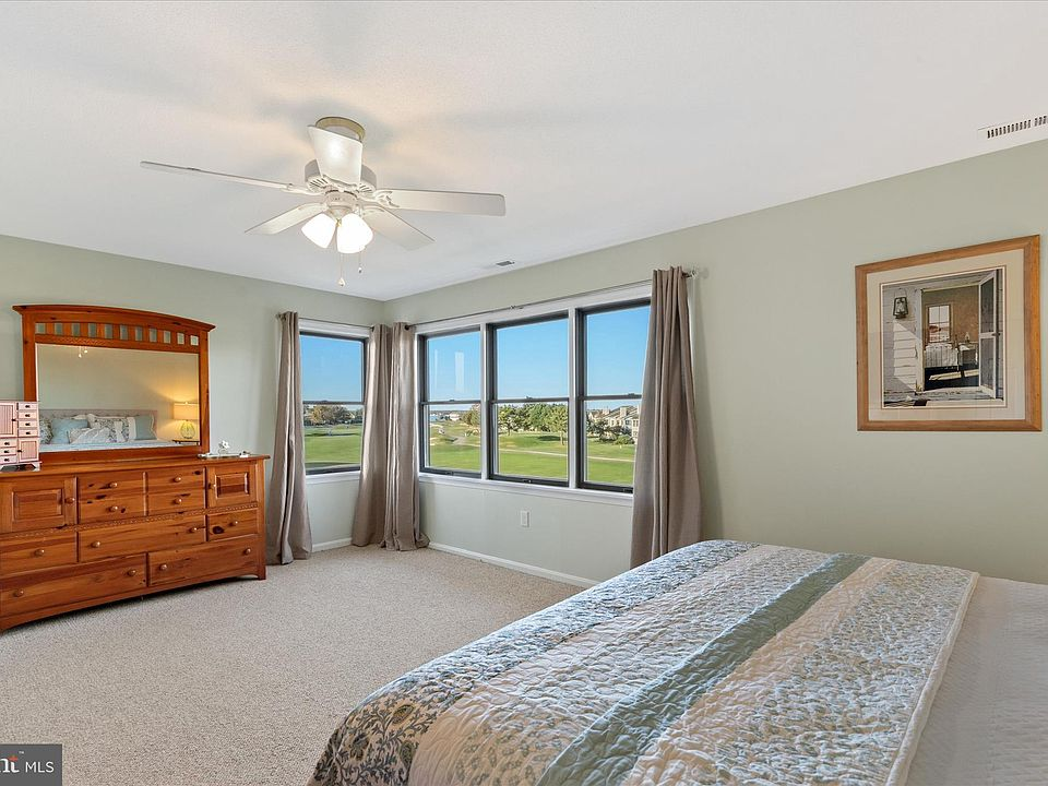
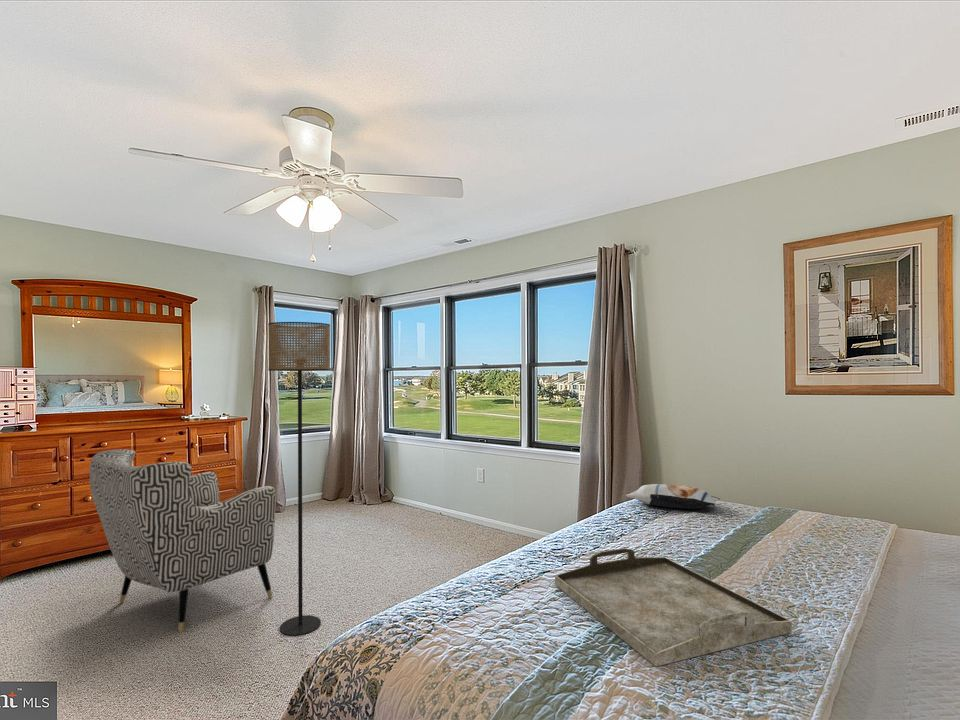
+ serving tray [554,547,793,667]
+ armchair [89,448,277,633]
+ pillow [625,483,721,510]
+ floor lamp [267,321,331,637]
